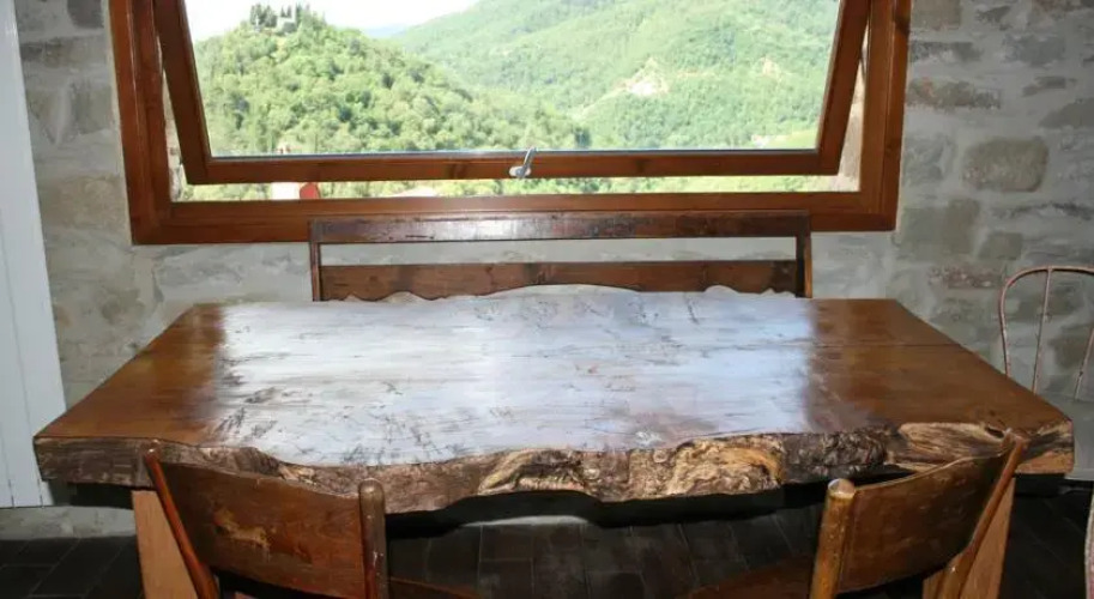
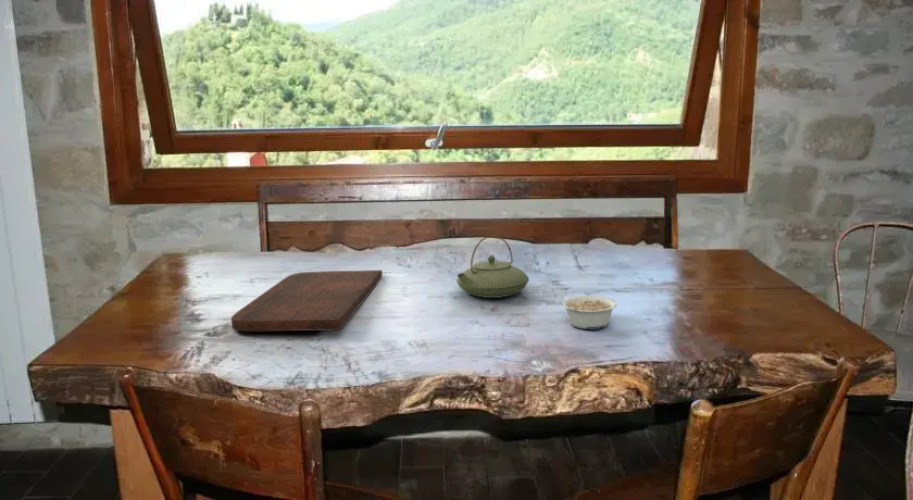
+ teapot [455,234,530,299]
+ cutting board [230,269,383,332]
+ legume [561,295,618,330]
